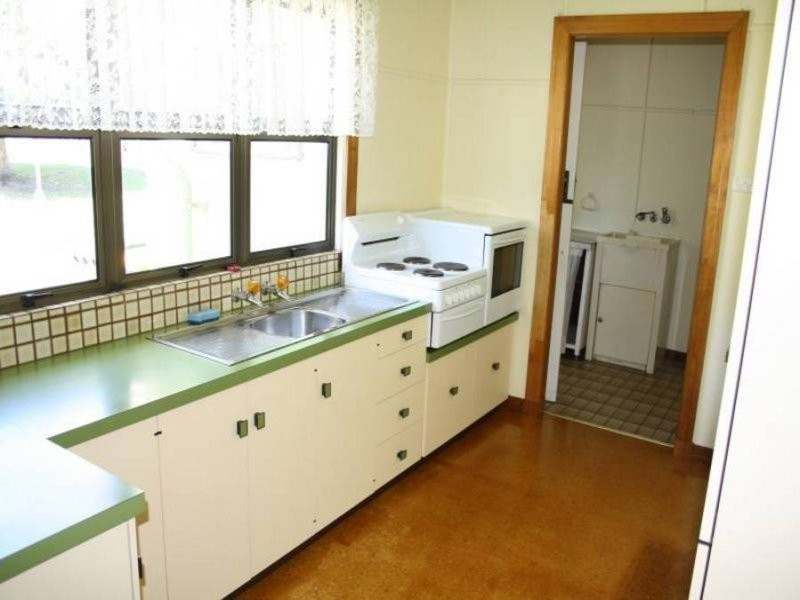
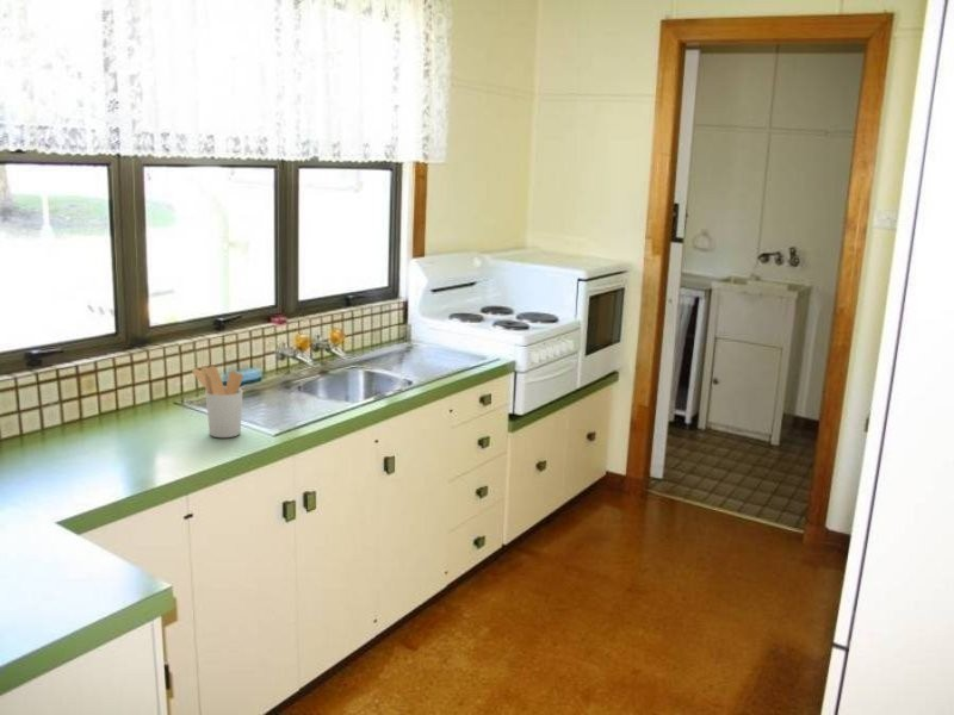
+ utensil holder [191,365,244,439]
